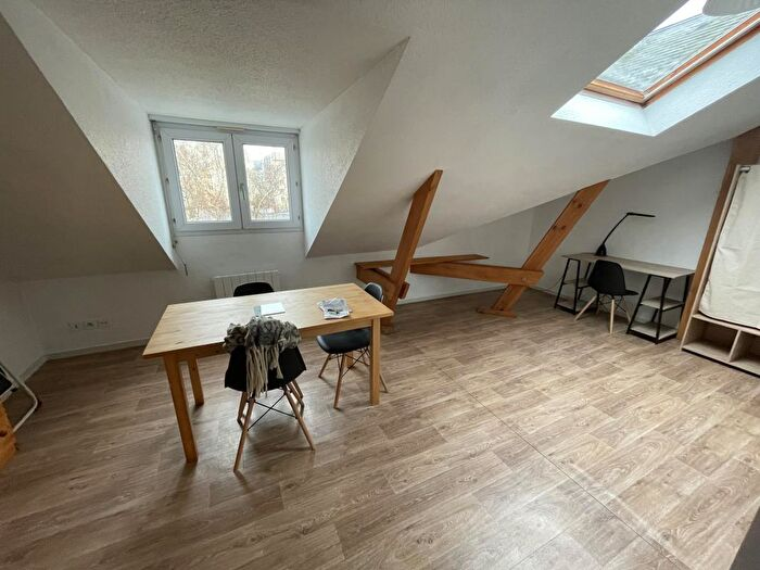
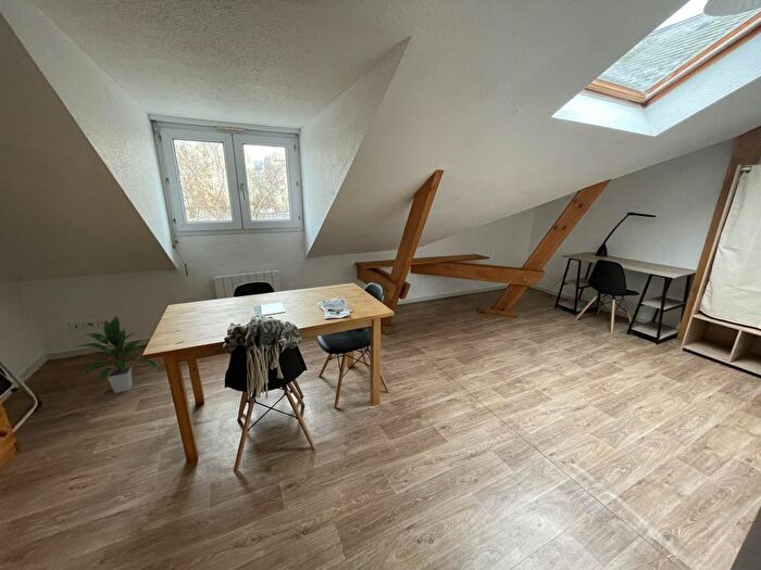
+ indoor plant [74,314,160,394]
